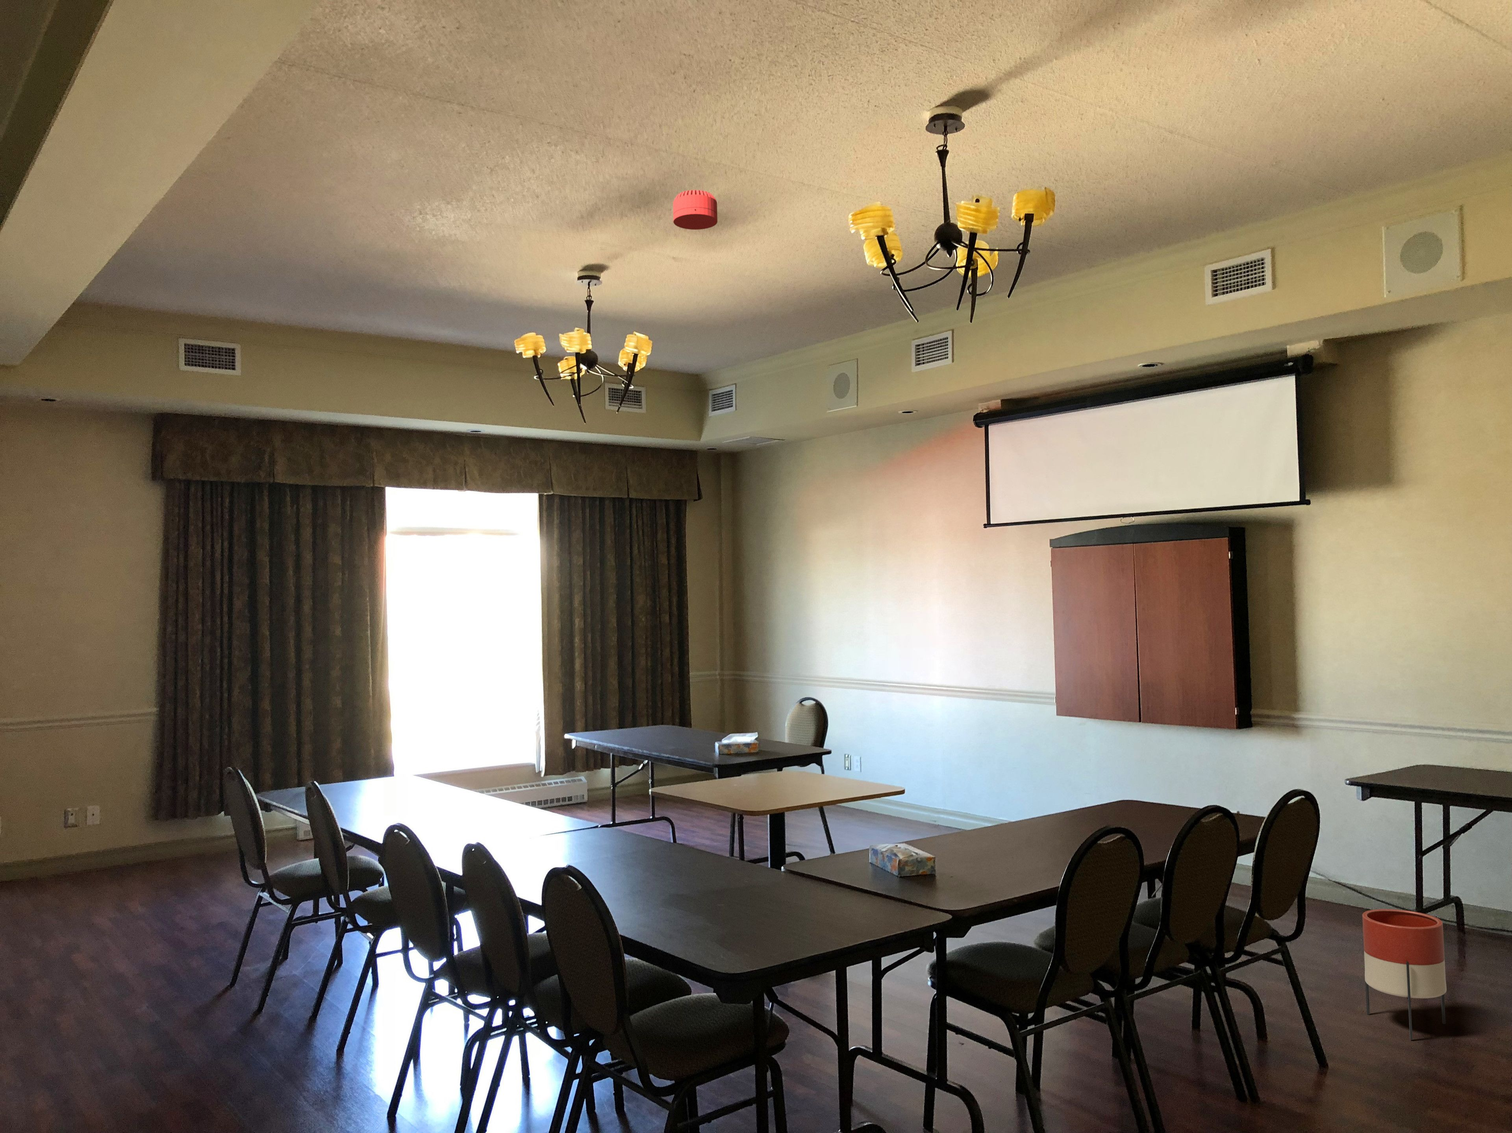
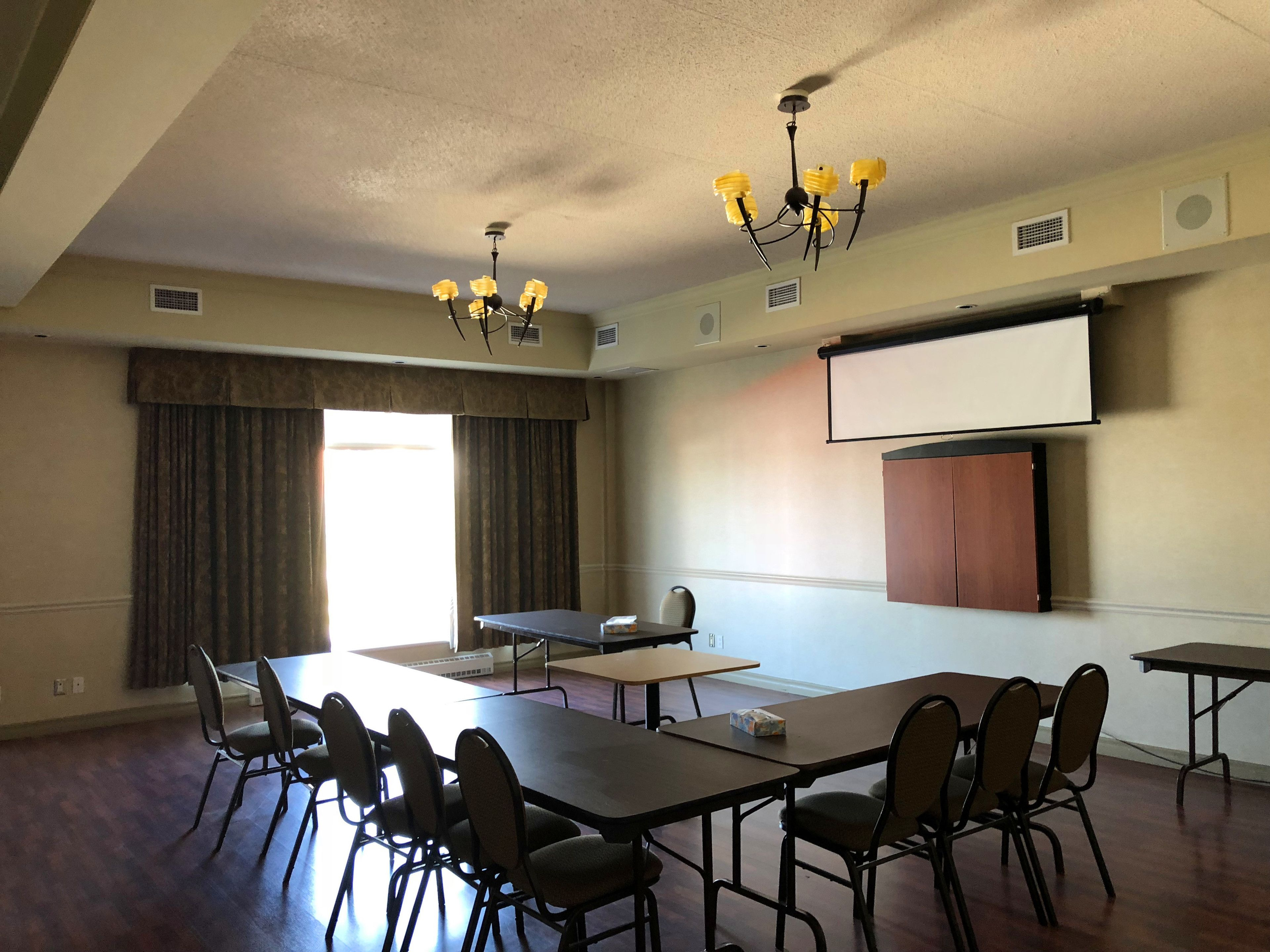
- planter [1362,909,1447,1040]
- smoke detector [673,189,718,230]
